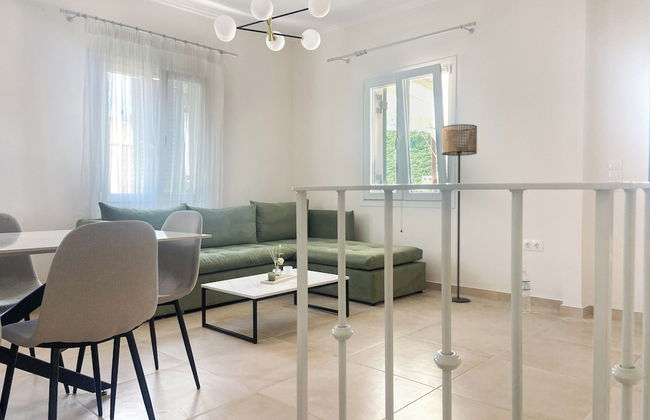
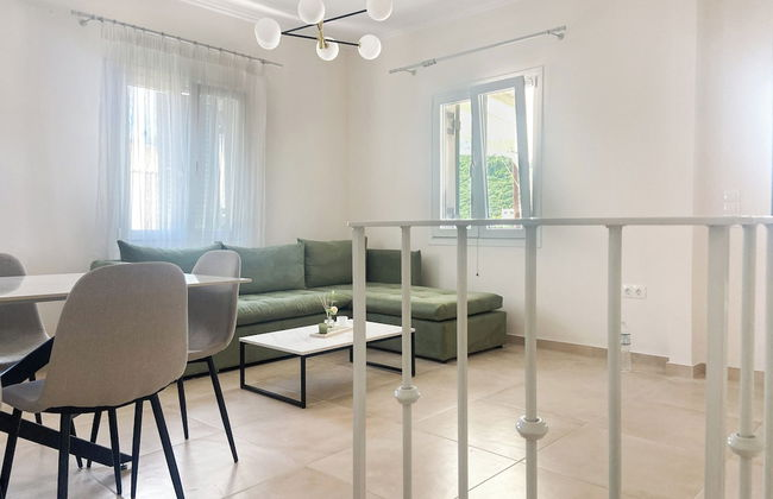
- floor lamp [441,123,478,303]
